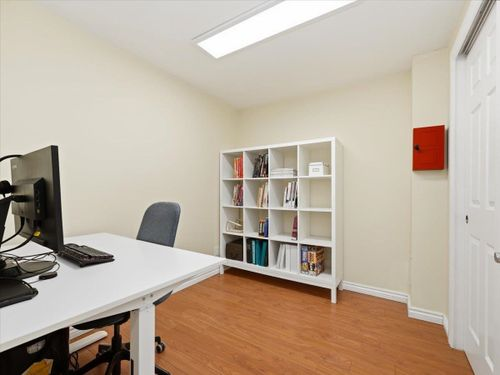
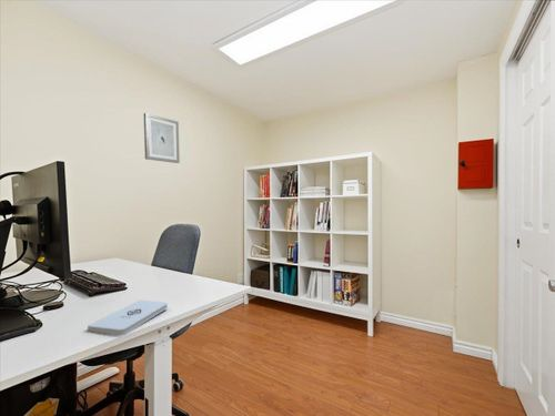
+ wall art [142,112,181,164]
+ notepad [87,300,169,336]
